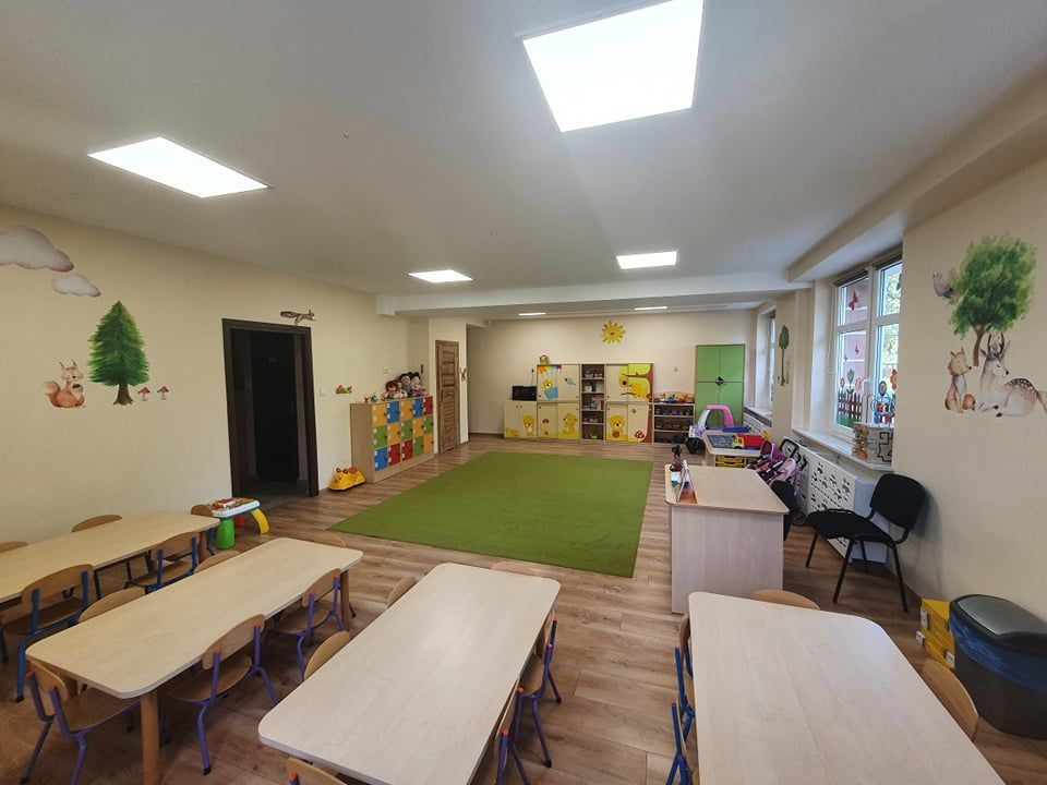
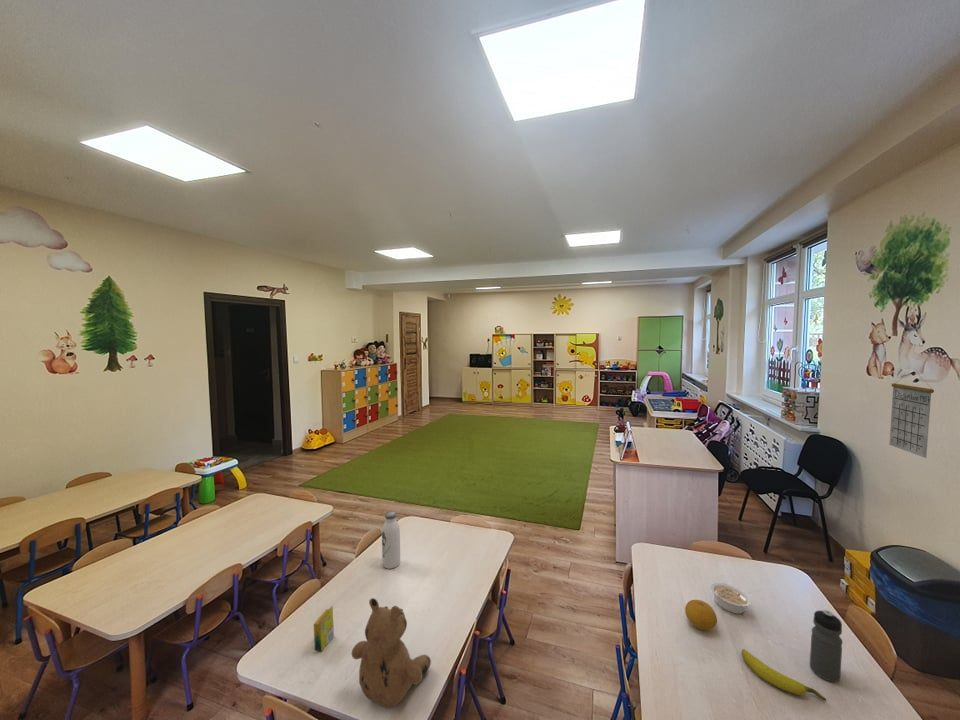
+ teddy bear [351,597,432,709]
+ crayon box [313,605,335,652]
+ water bottle [809,609,843,683]
+ banana [741,648,827,702]
+ calendar [888,370,935,459]
+ water bottle [381,510,401,570]
+ fruit [684,599,718,631]
+ legume [709,582,753,615]
